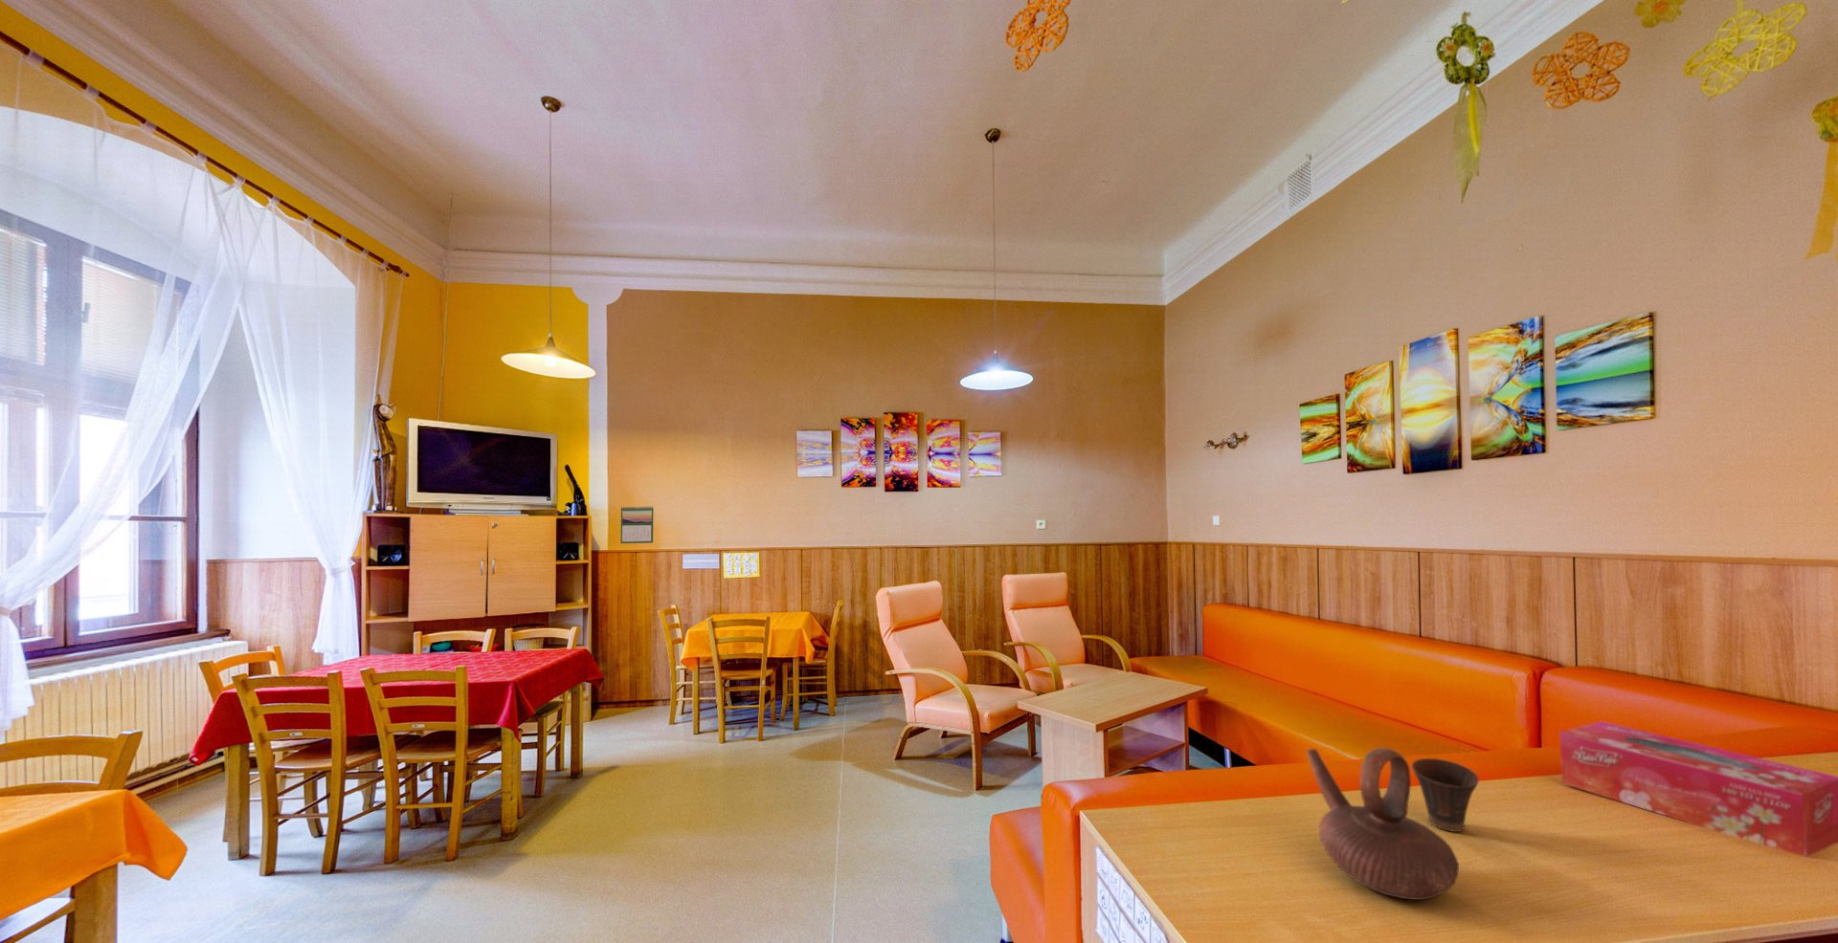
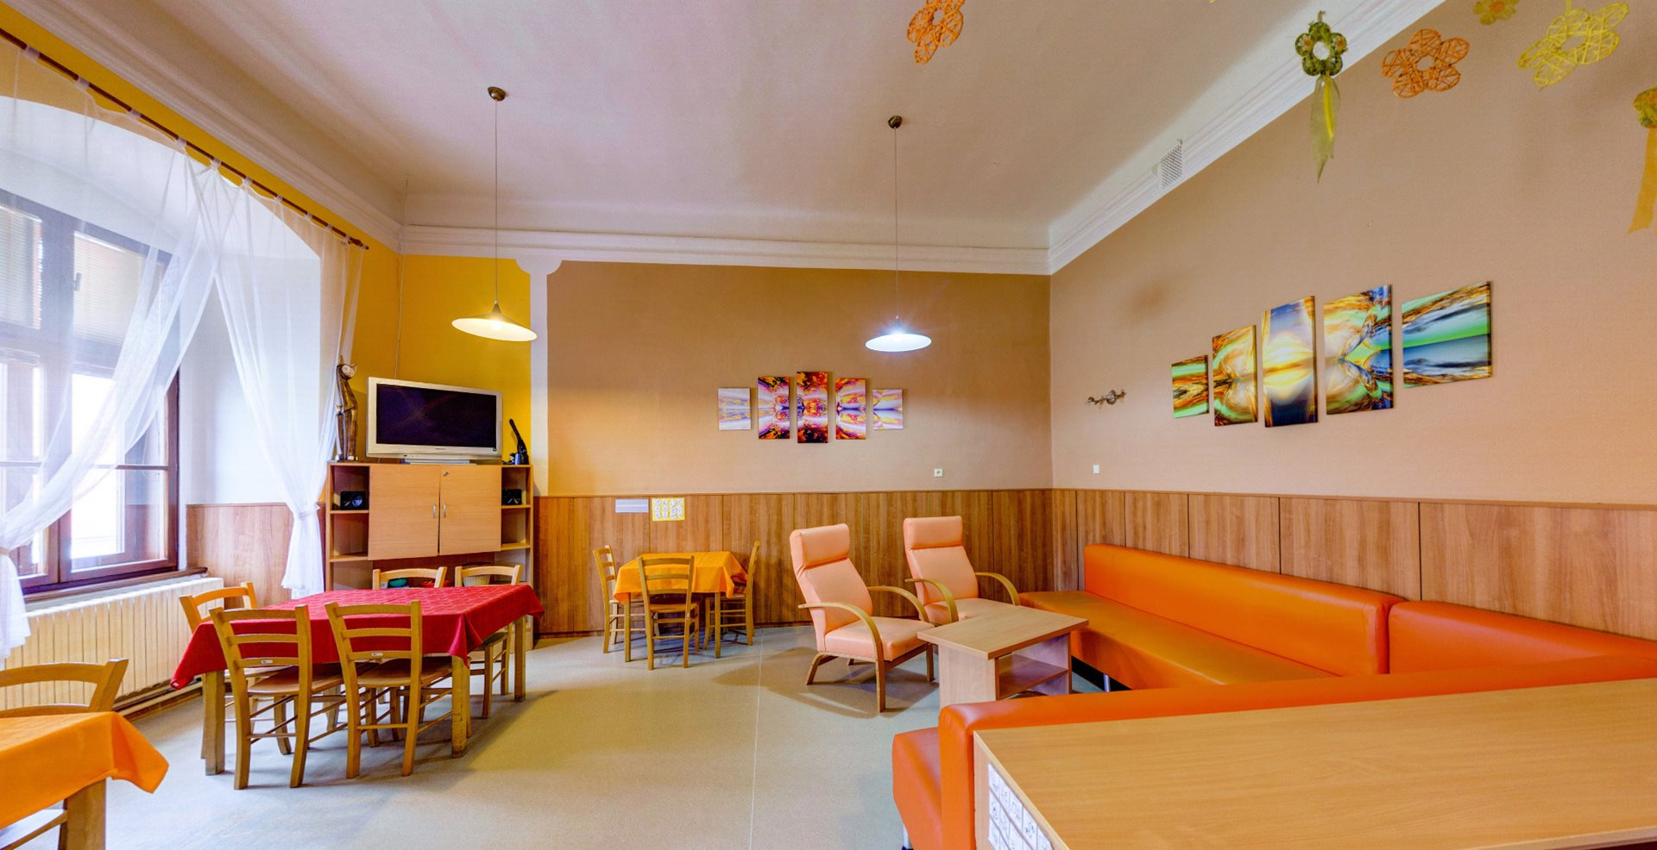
- calendar [620,505,655,544]
- cup [1411,758,1481,834]
- tissue box [1559,722,1838,858]
- teapot [1305,747,1460,901]
